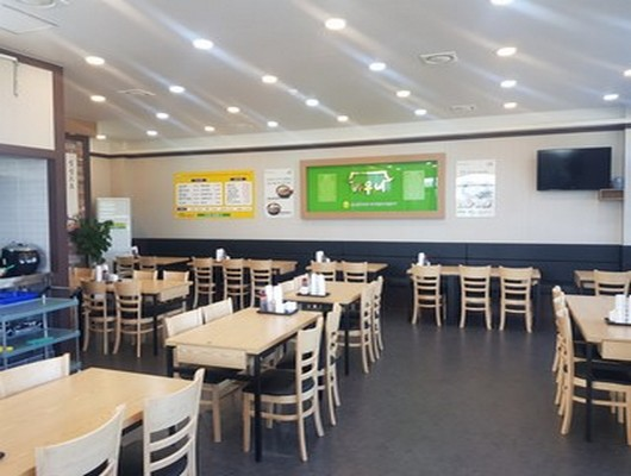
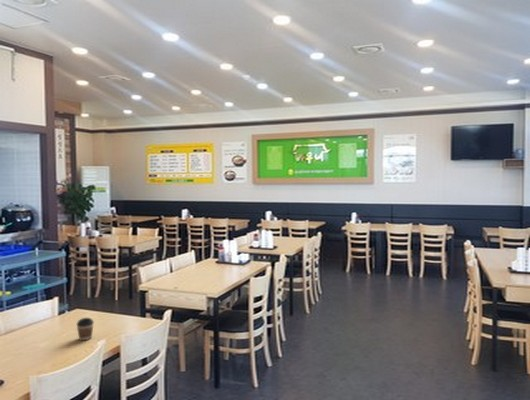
+ coffee cup [76,317,95,341]
